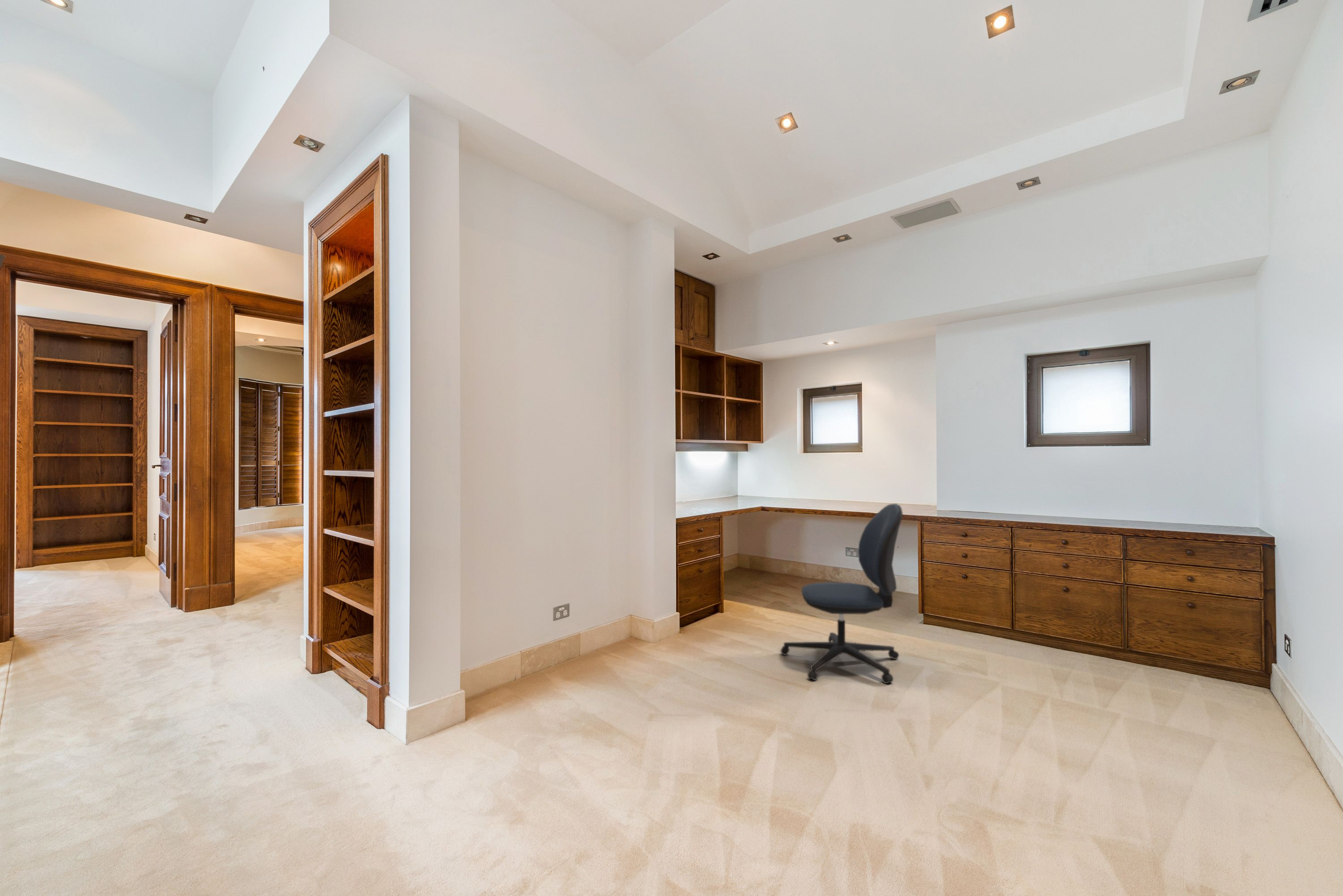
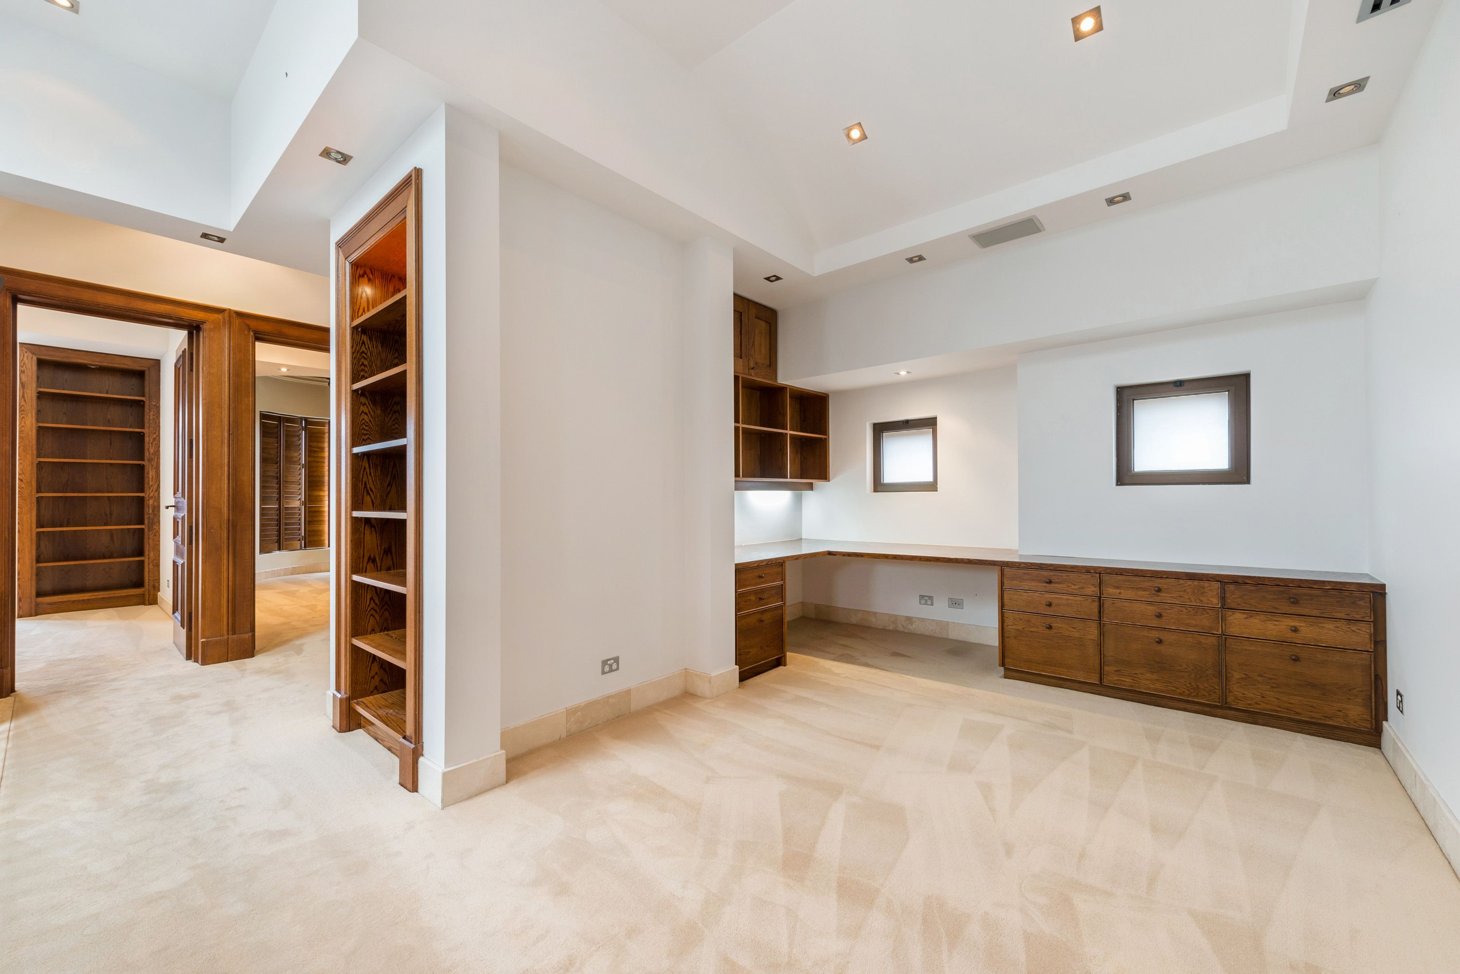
- office chair [780,503,903,684]
